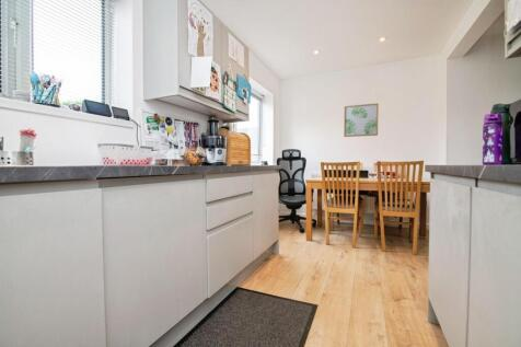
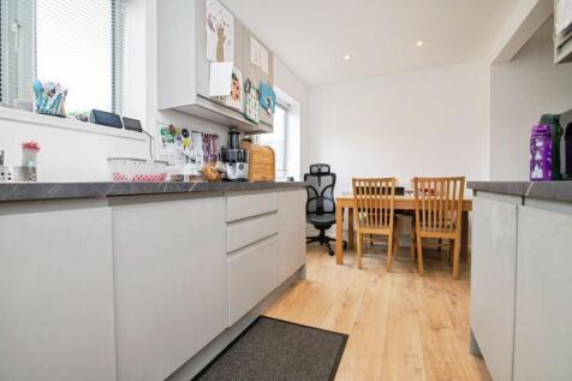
- wall art [343,102,380,138]
